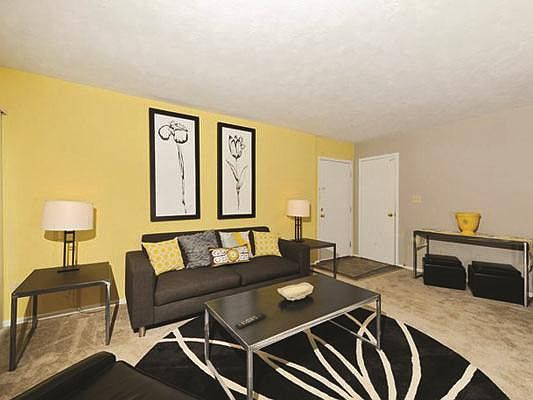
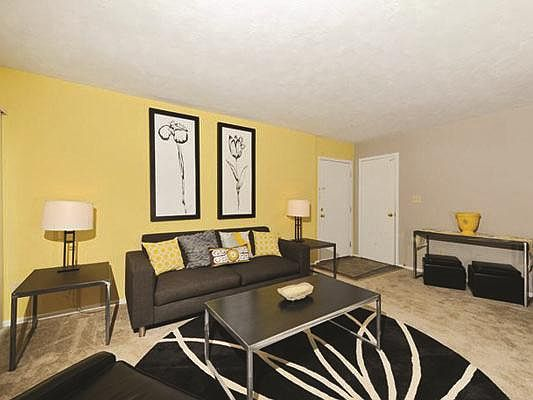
- remote control [234,312,267,330]
